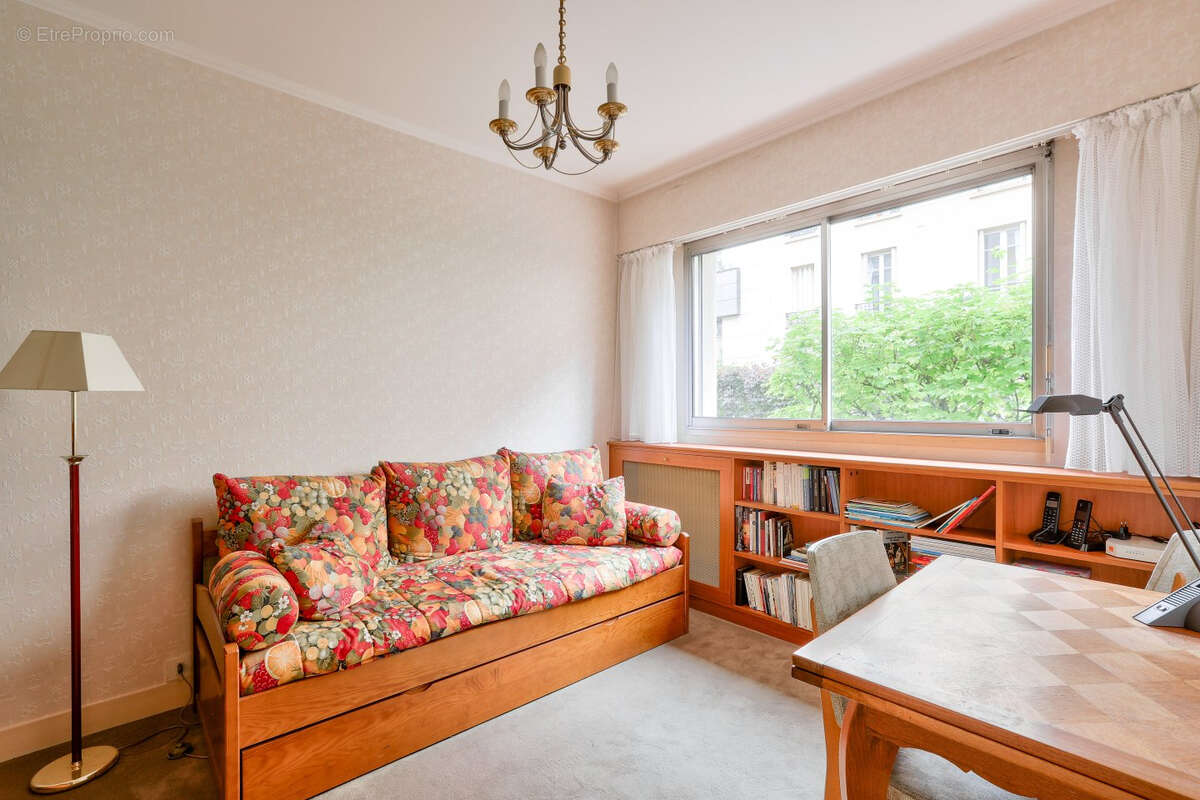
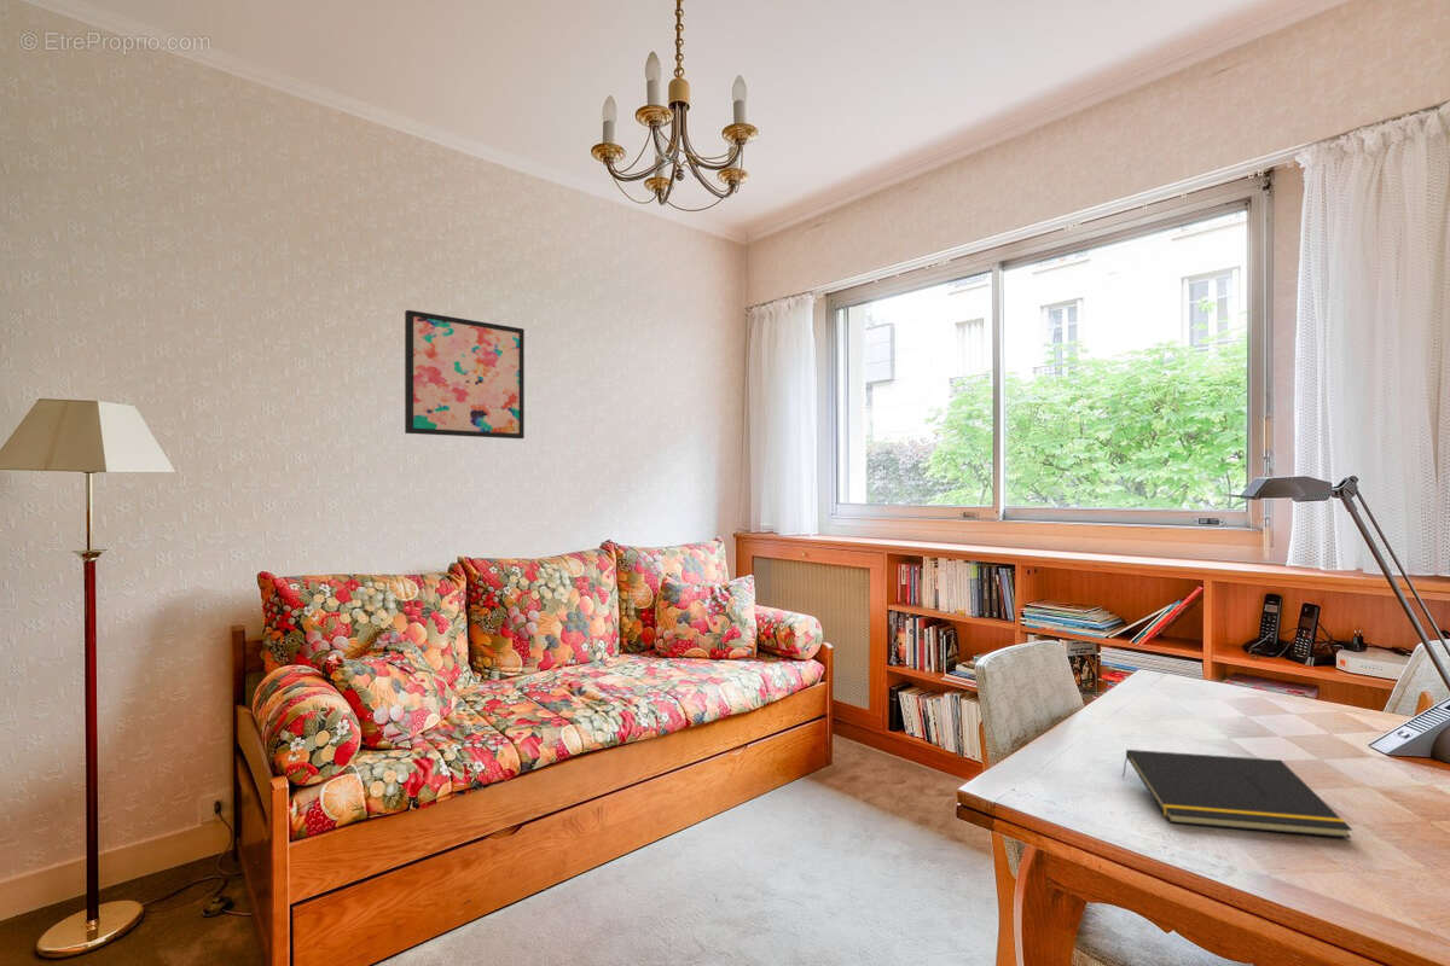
+ wall art [404,309,526,440]
+ notepad [1121,749,1353,839]
